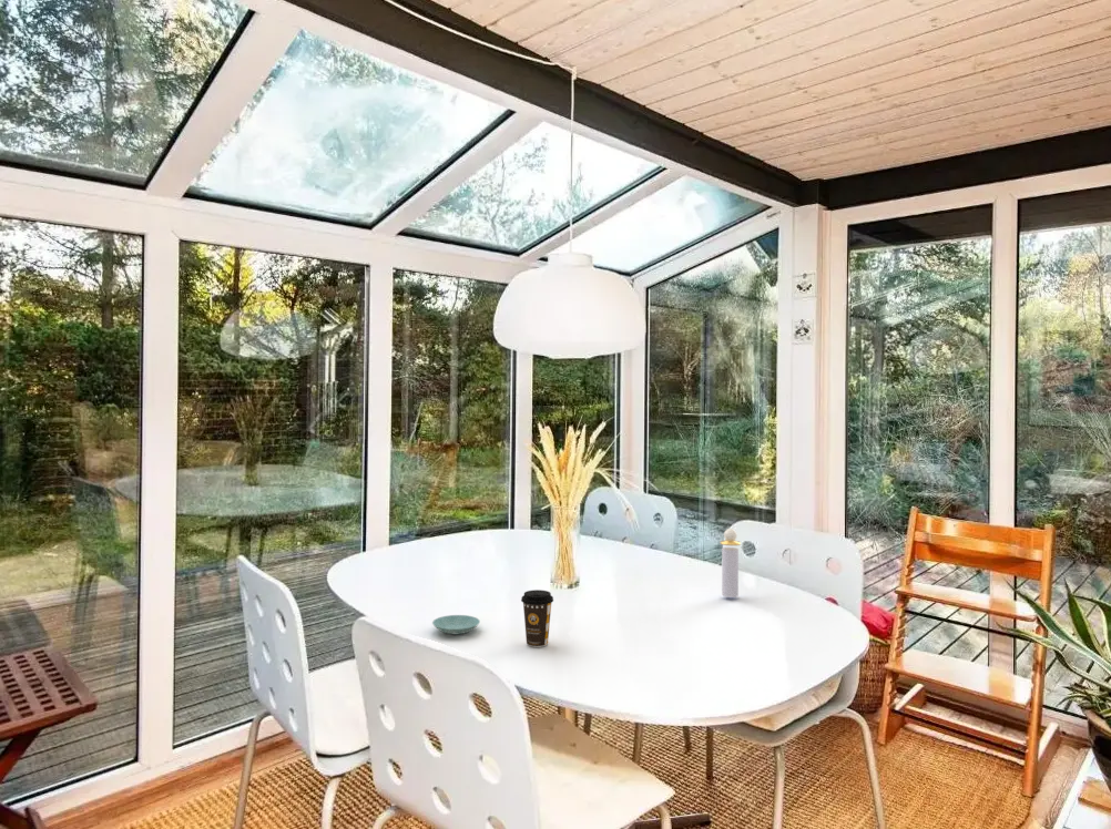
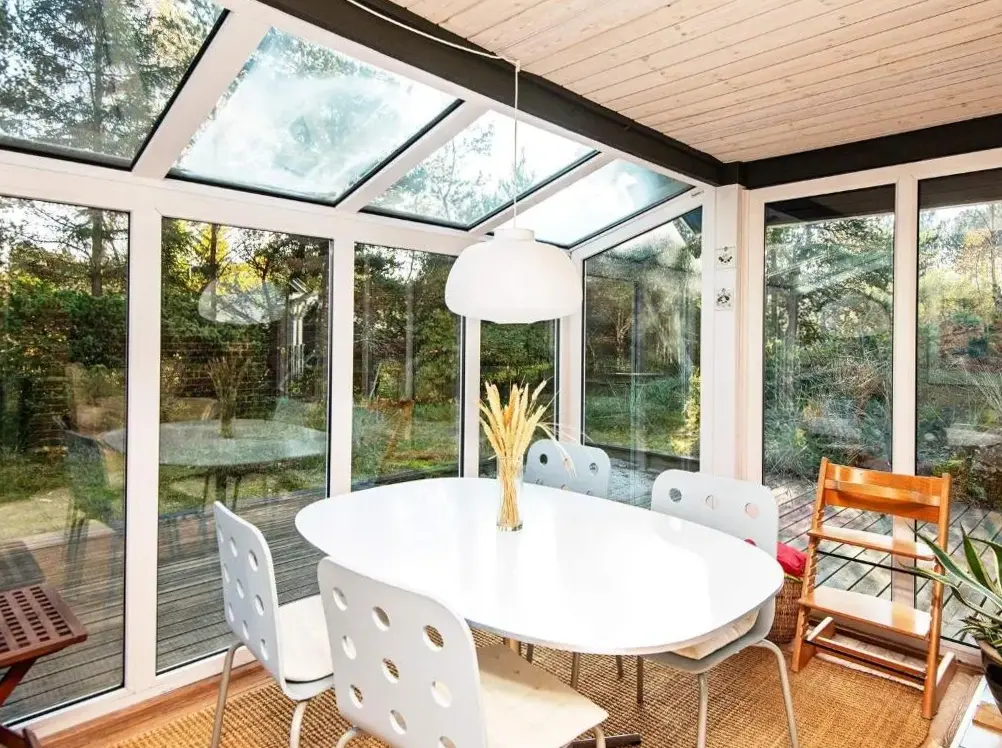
- perfume bottle [720,528,742,598]
- saucer [431,614,481,635]
- coffee cup [520,589,554,648]
